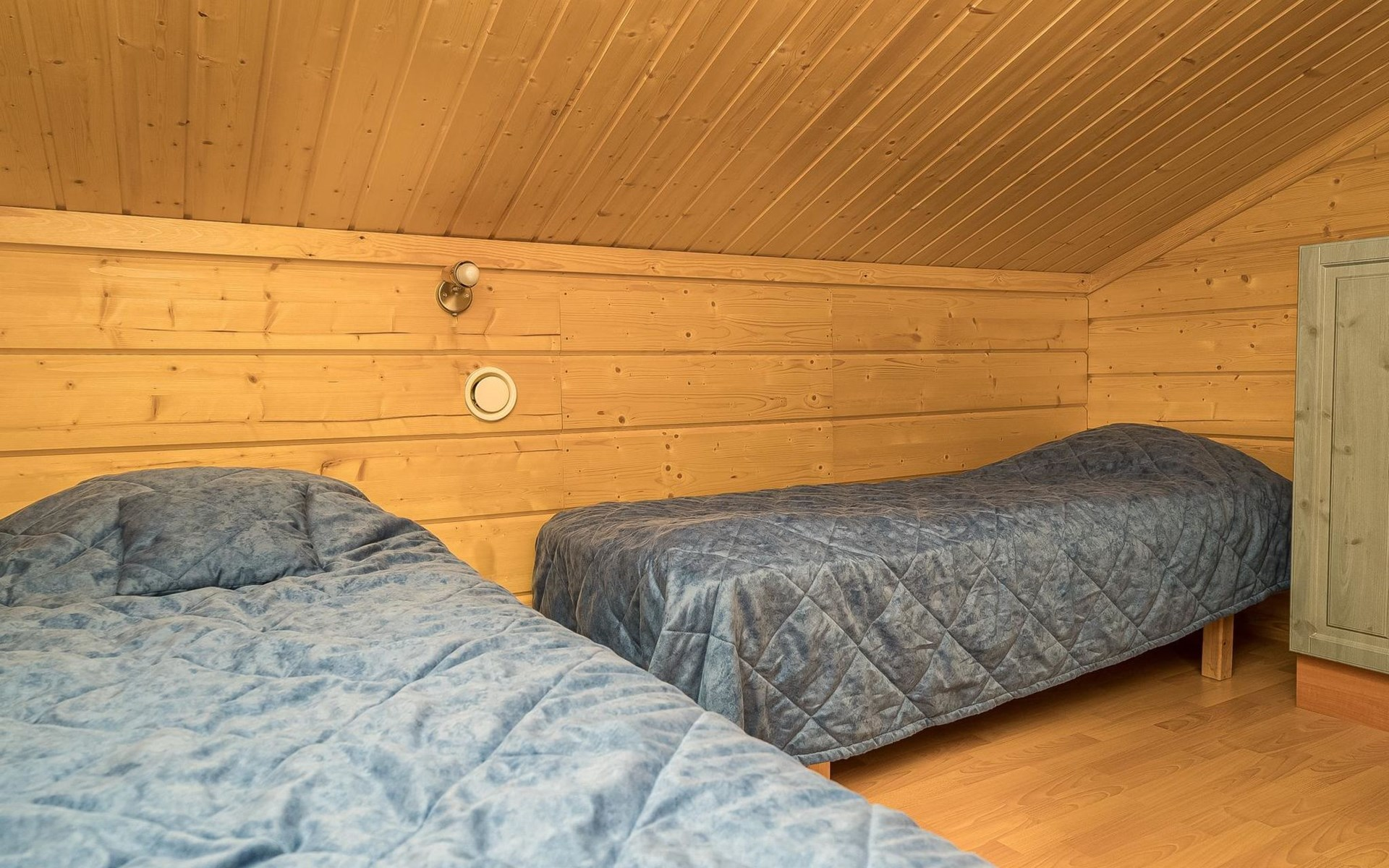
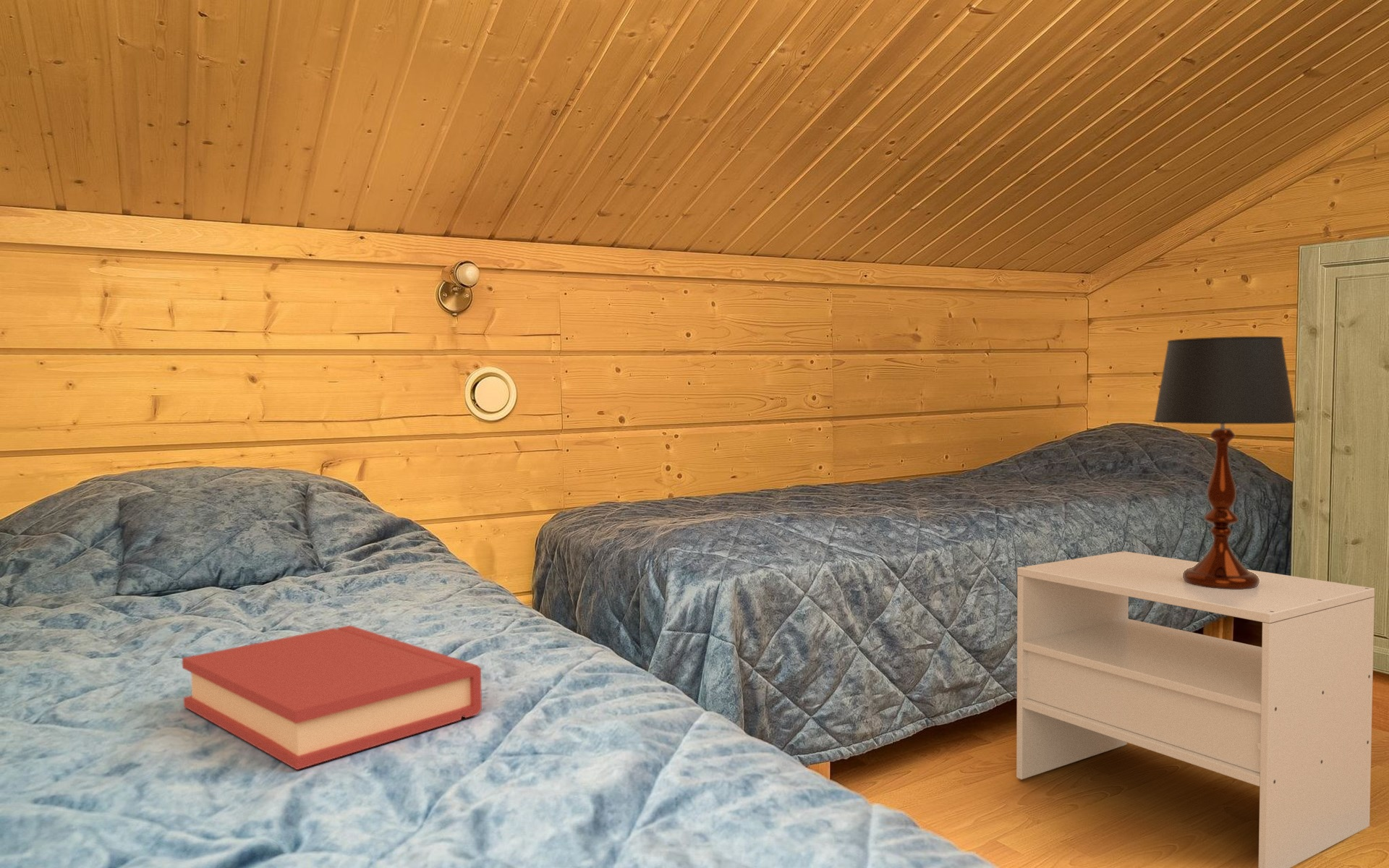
+ hardback book [182,625,483,770]
+ table lamp [1152,336,1297,590]
+ nightstand [1016,550,1375,868]
